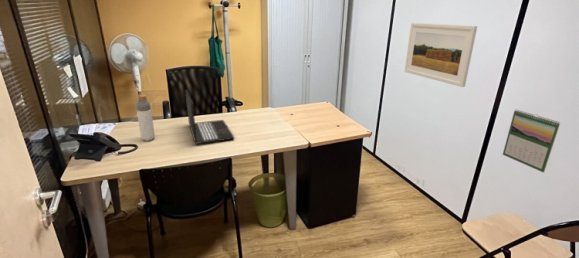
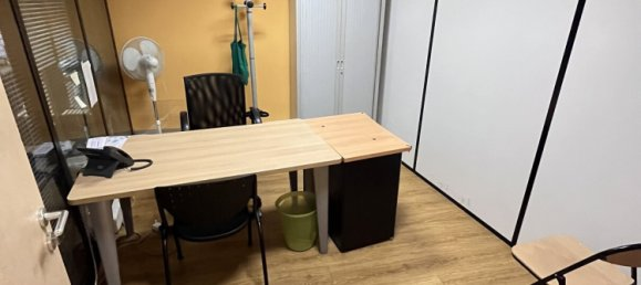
- bottle [135,93,156,142]
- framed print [404,22,478,88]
- laptop [184,89,235,145]
- calendar [502,108,561,173]
